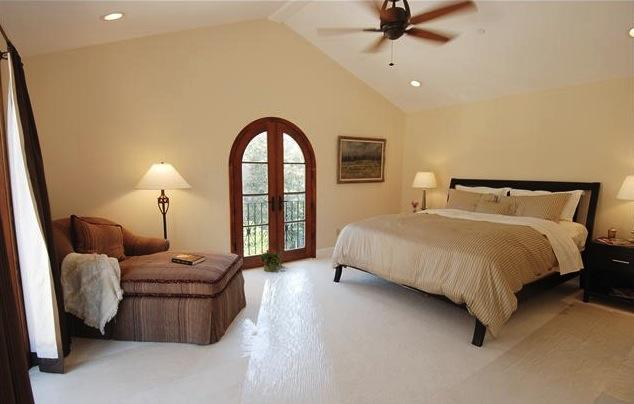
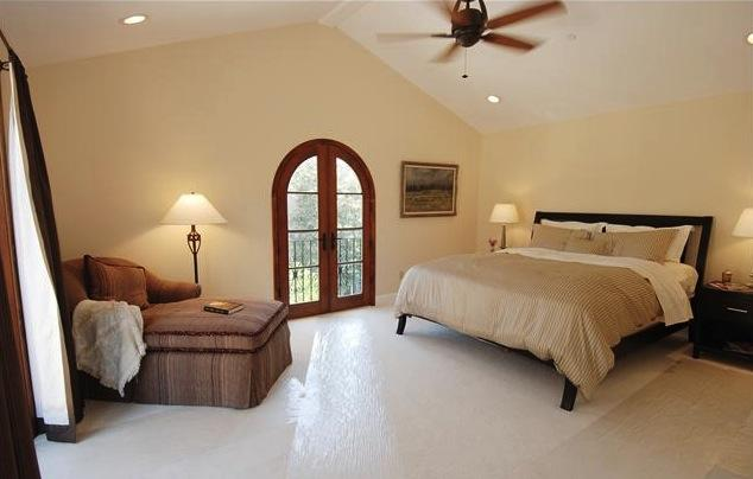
- potted plant [258,246,284,273]
